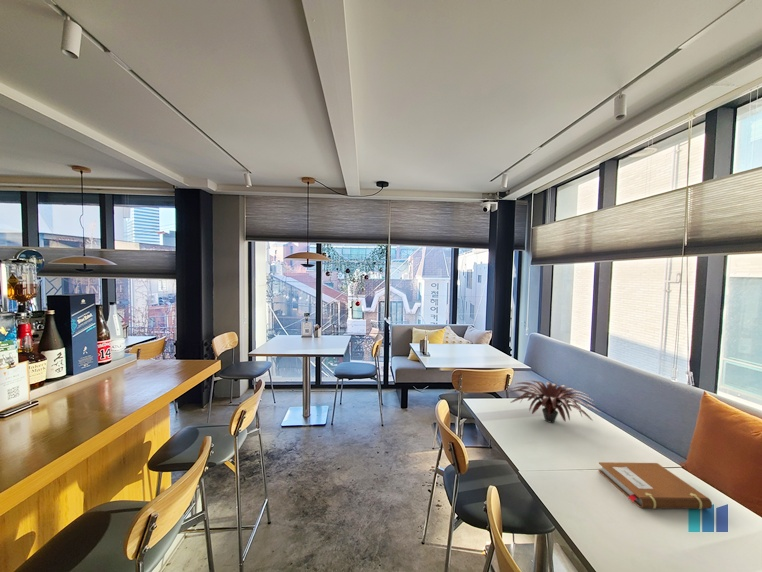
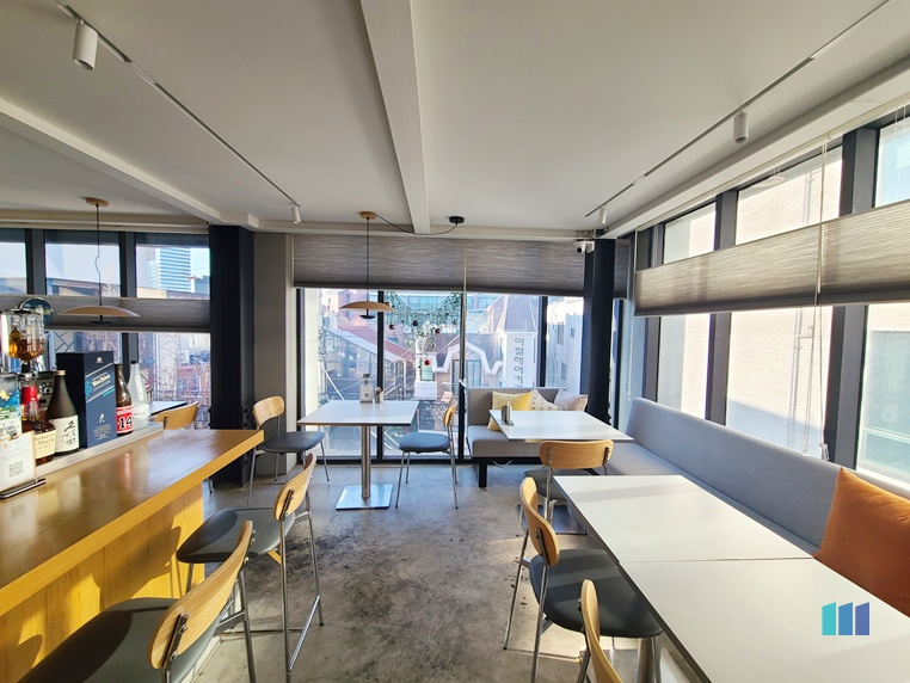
- notebook [597,461,713,510]
- plant [505,380,603,424]
